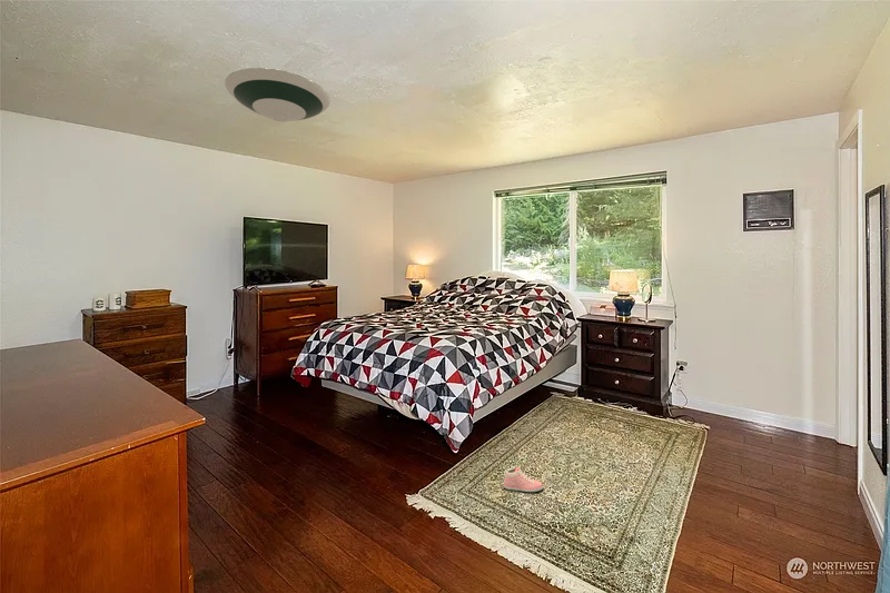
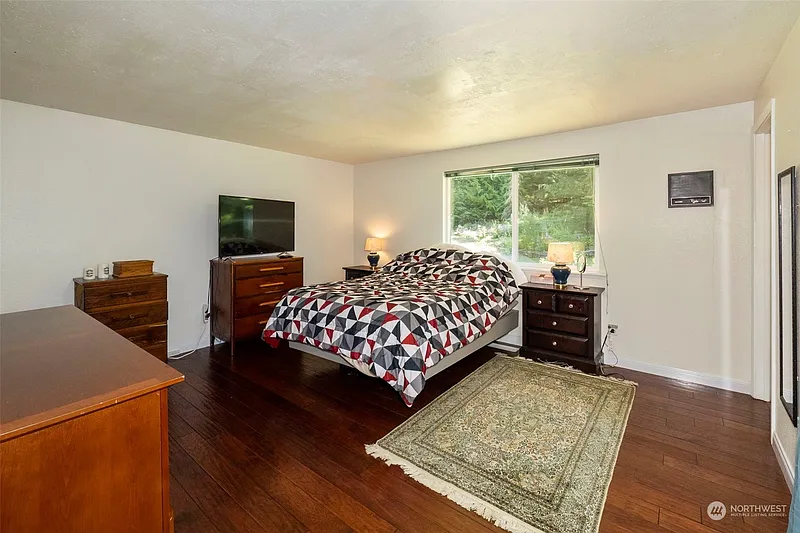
- sneaker [503,465,544,493]
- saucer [224,67,332,122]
